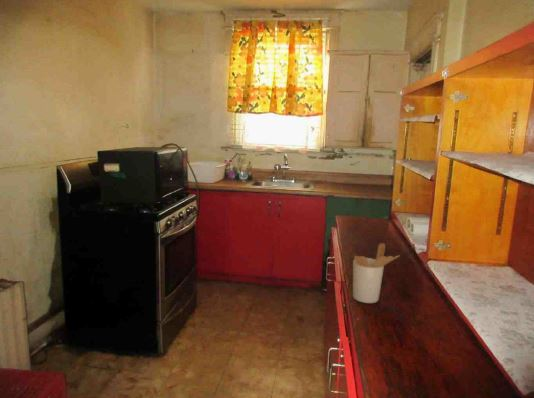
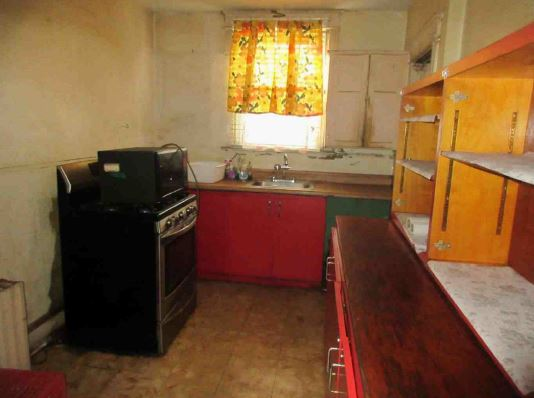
- utensil holder [352,242,401,304]
